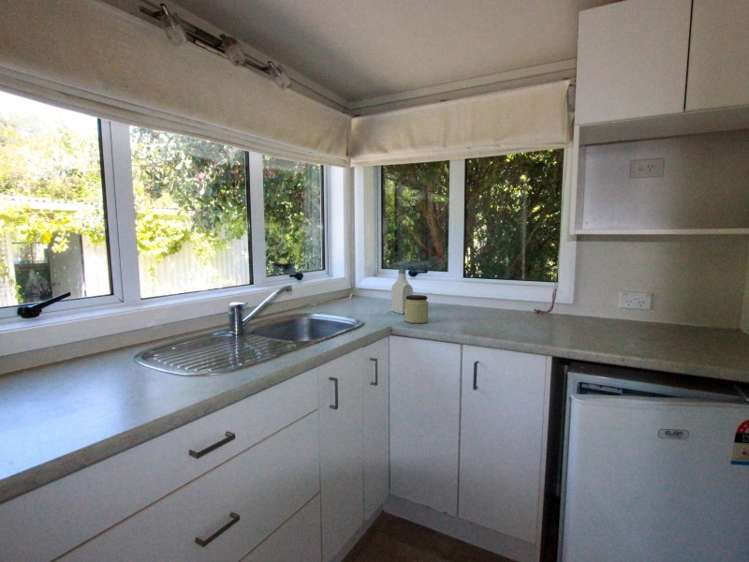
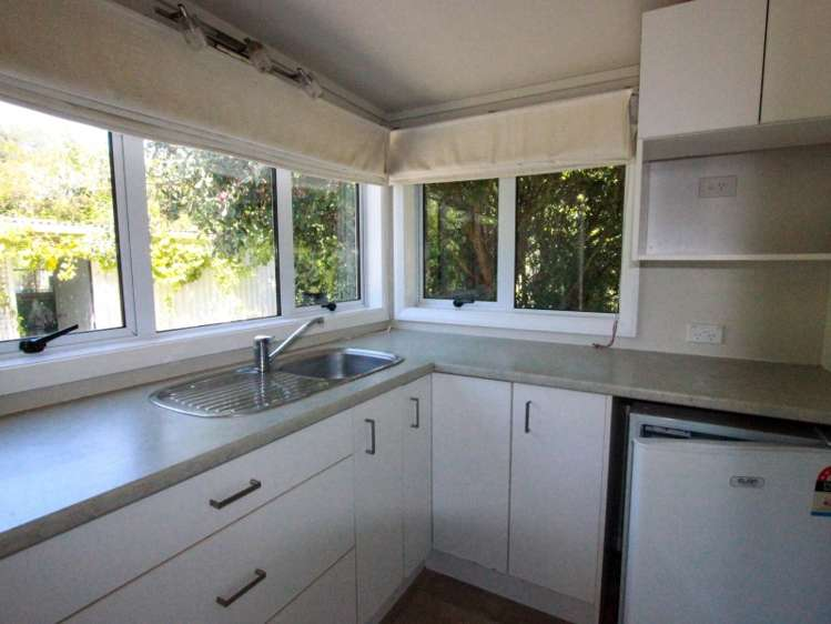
- soap bottle [391,260,414,315]
- jar [404,294,429,324]
